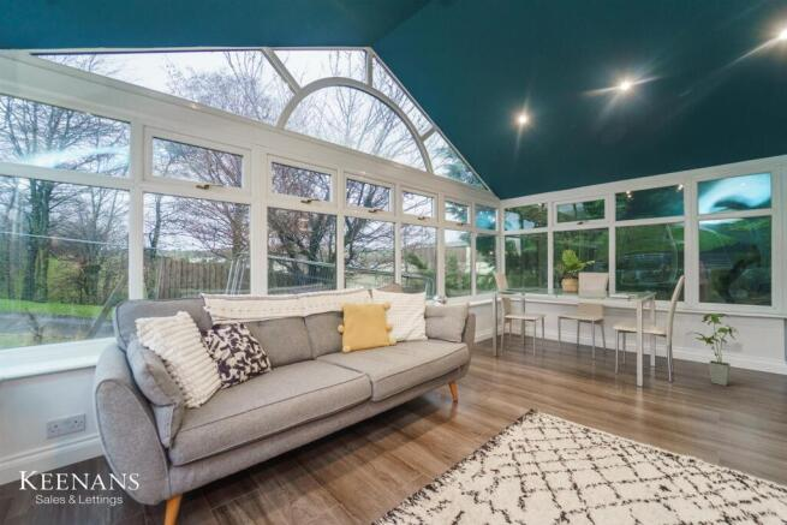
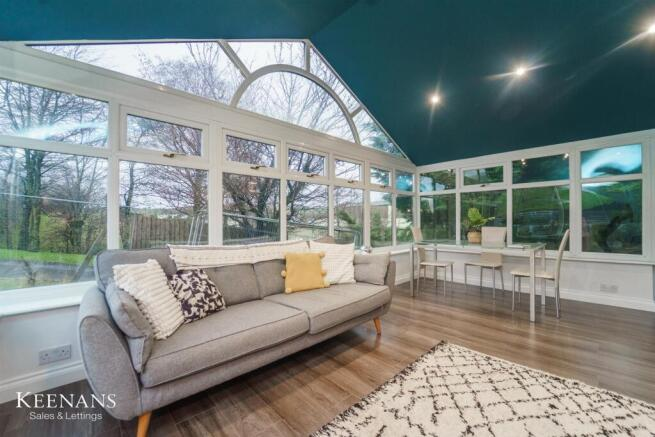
- house plant [685,312,740,387]
